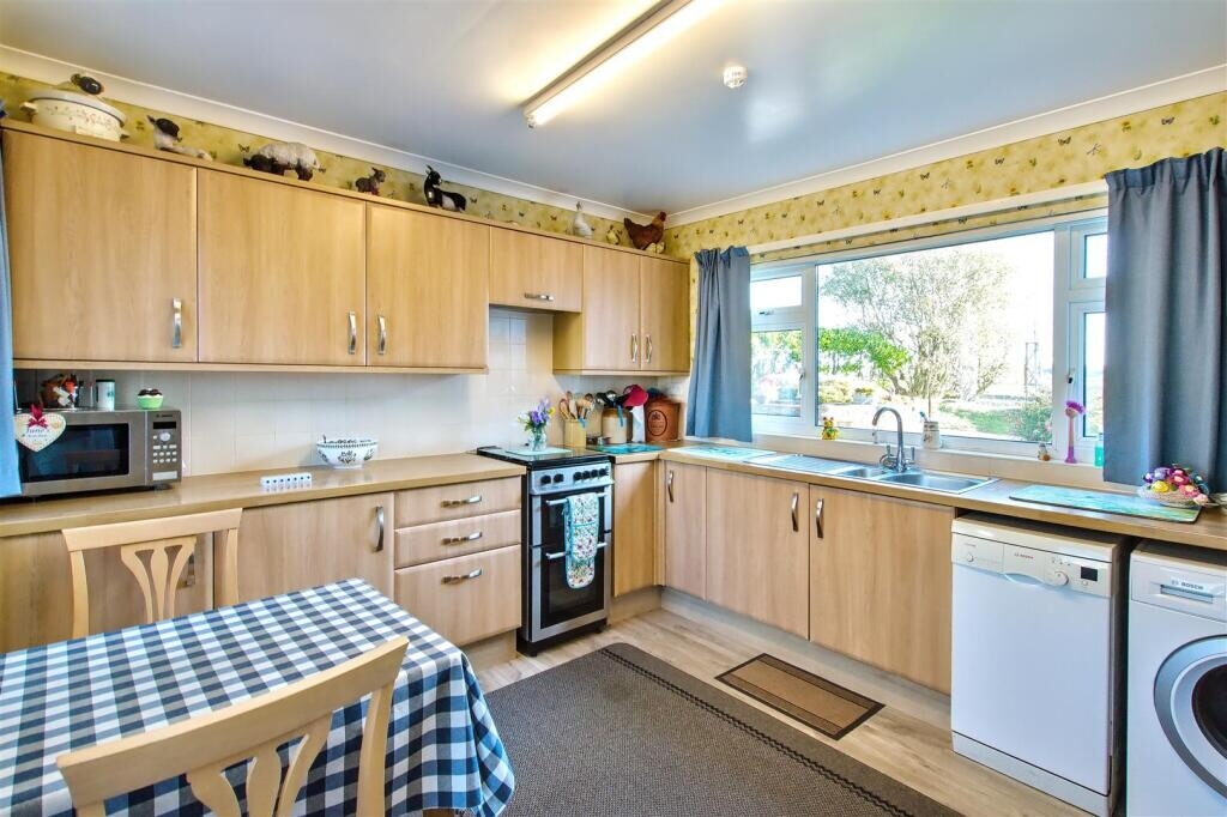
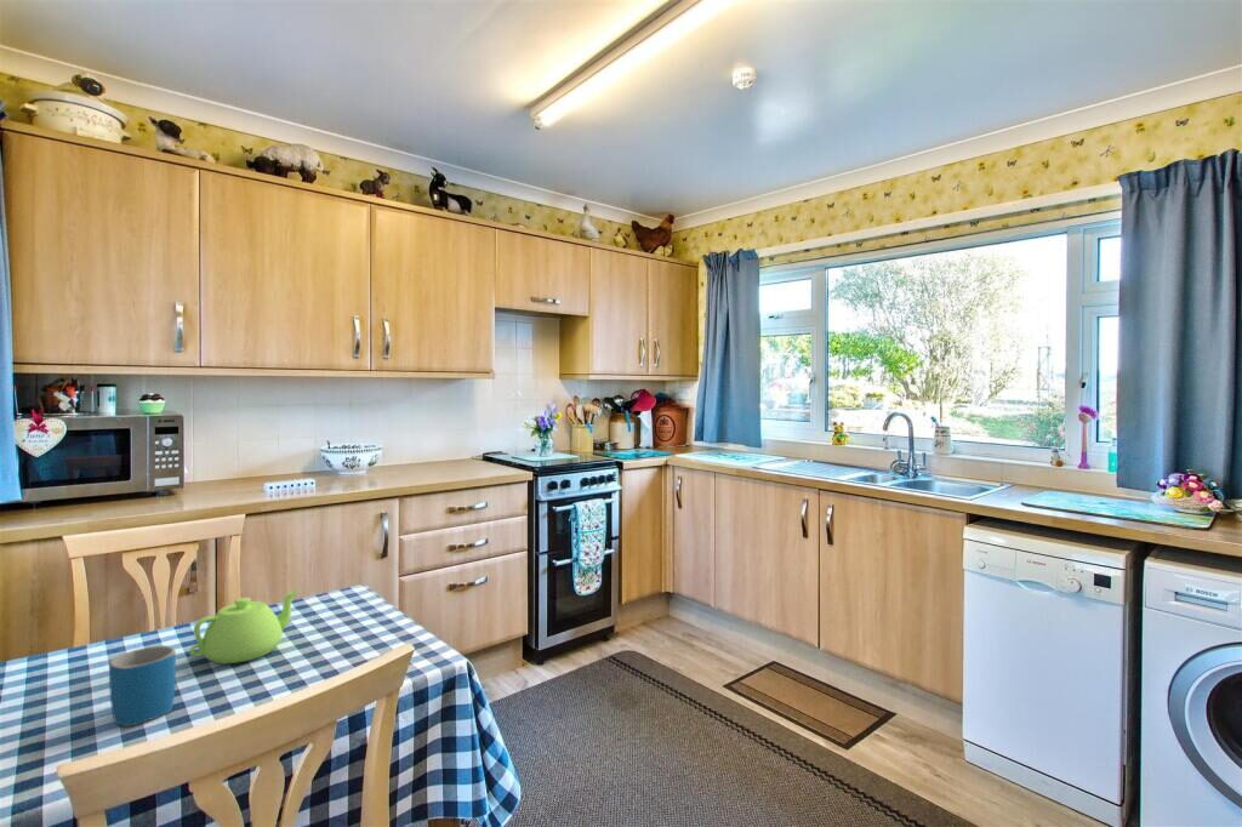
+ teapot [188,588,301,665]
+ mug [108,644,177,728]
